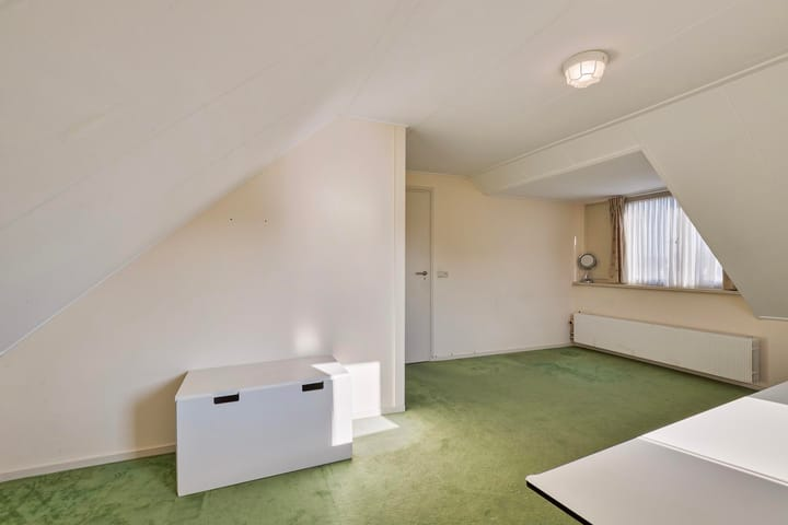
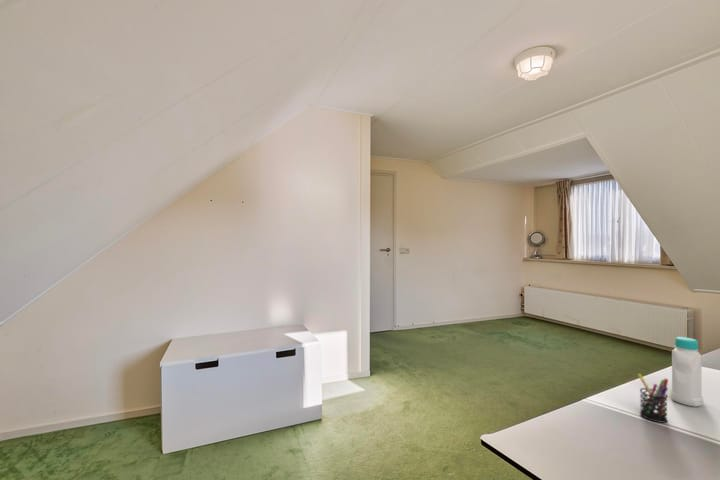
+ pen holder [637,373,669,424]
+ bottle [669,336,704,408]
